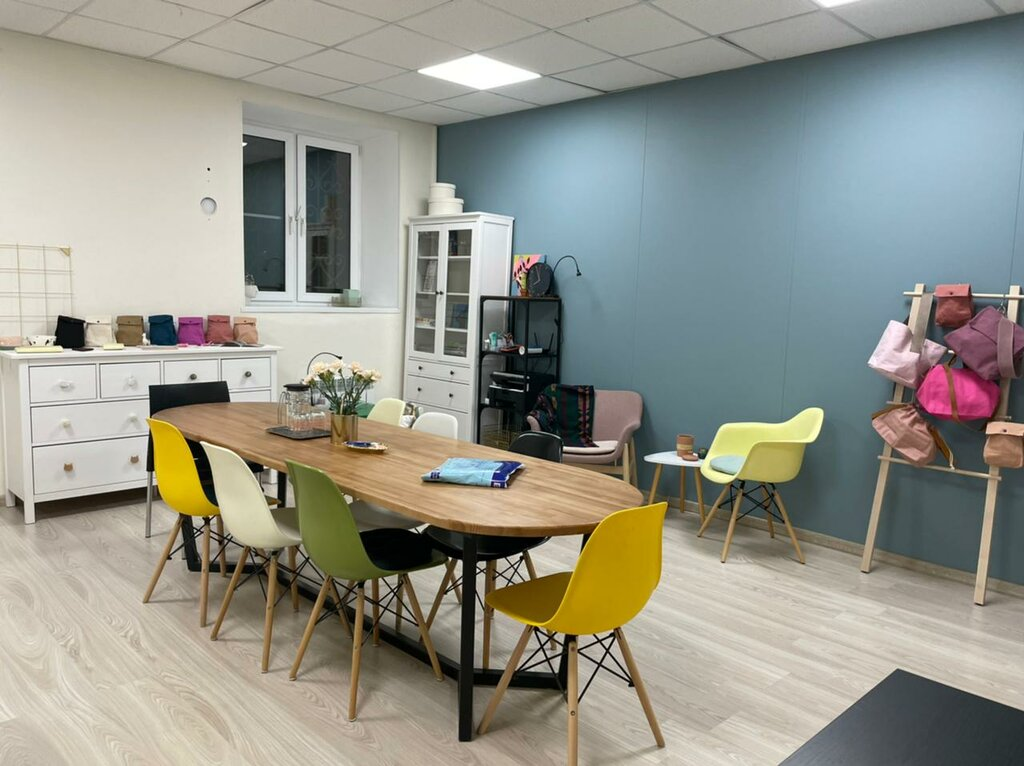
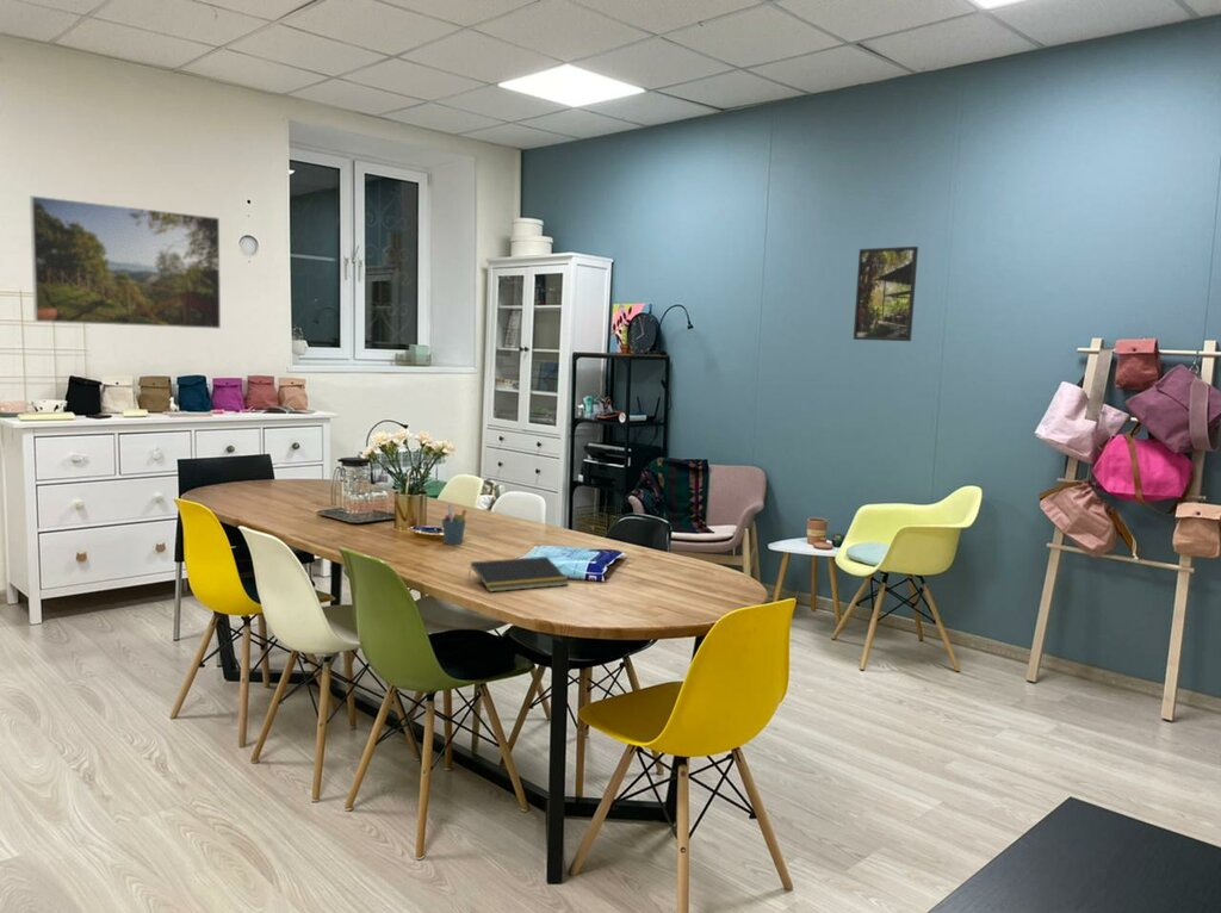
+ pen holder [440,503,469,546]
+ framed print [853,246,919,342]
+ notepad [467,555,570,594]
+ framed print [29,194,222,330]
